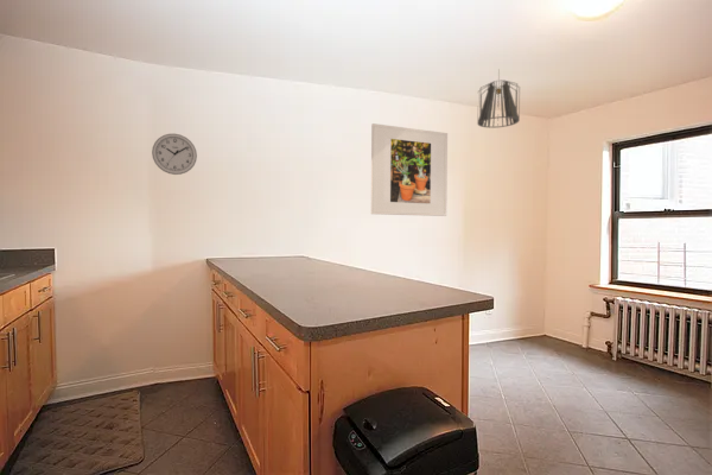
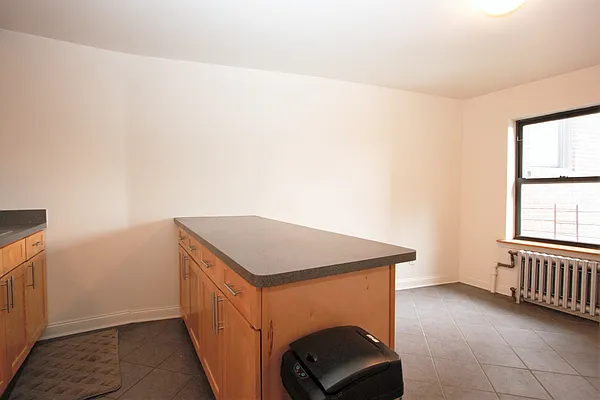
- pendant light [476,68,521,129]
- wall clock [151,133,198,176]
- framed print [370,122,449,217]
